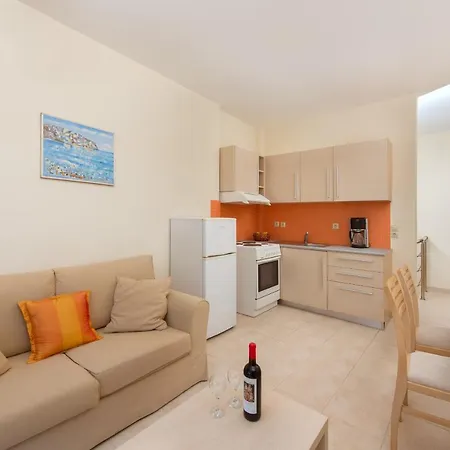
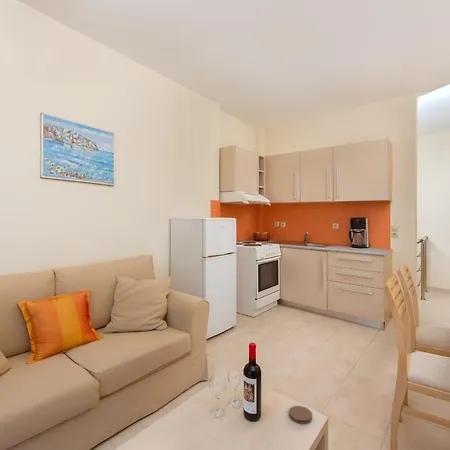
+ coaster [288,405,313,425]
